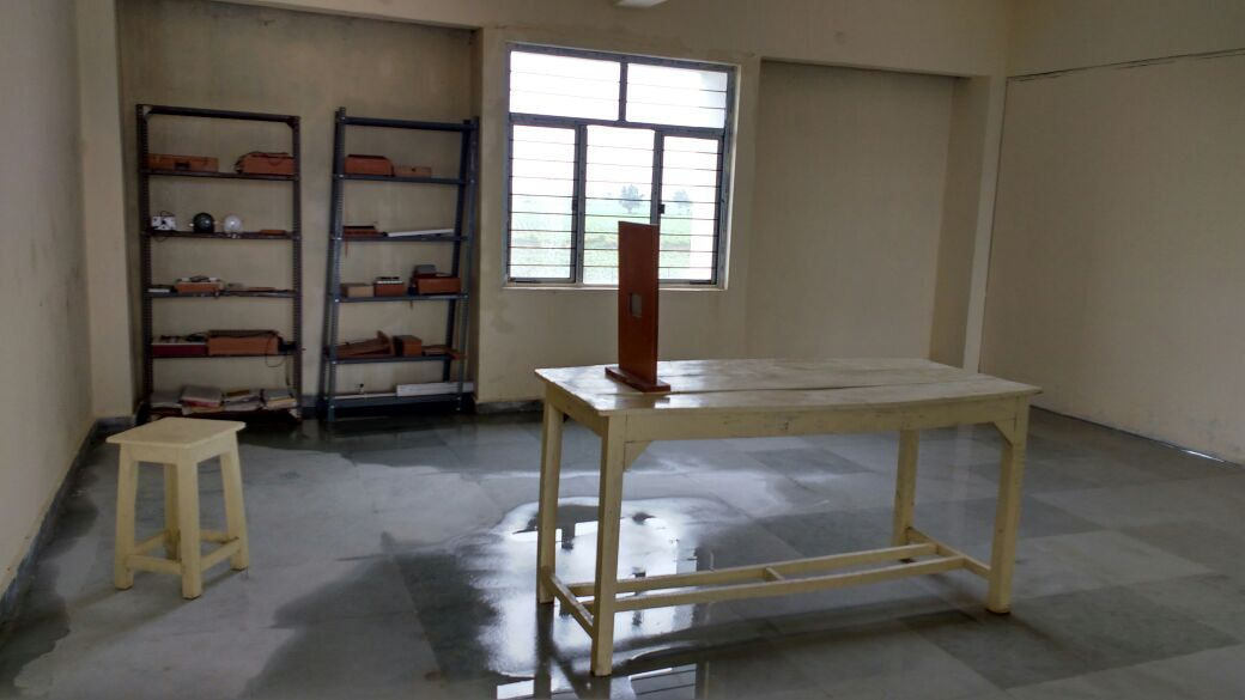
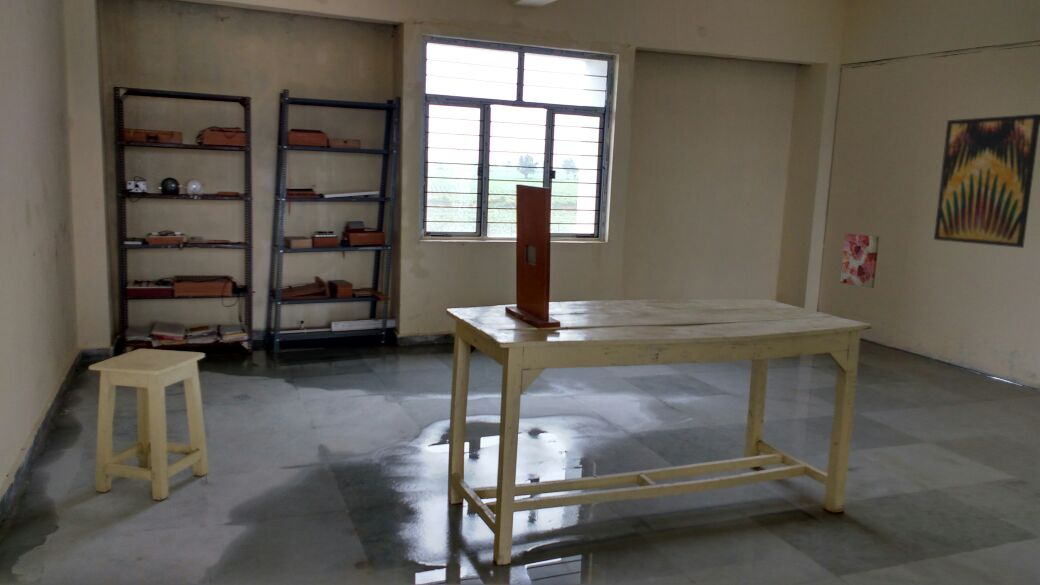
+ wall art [933,113,1040,249]
+ wall art [839,233,880,289]
